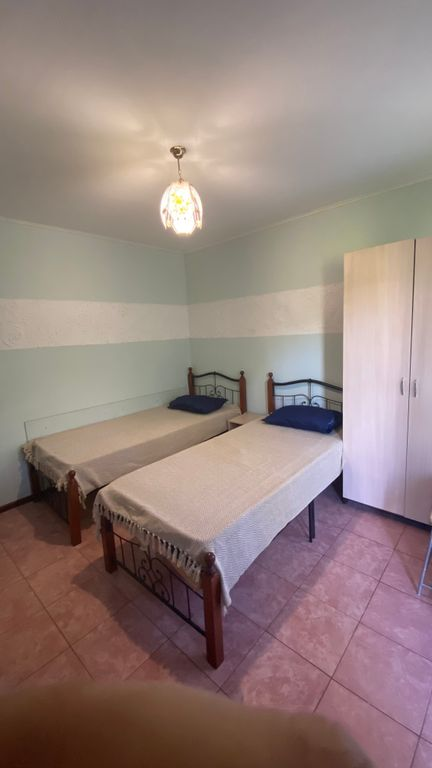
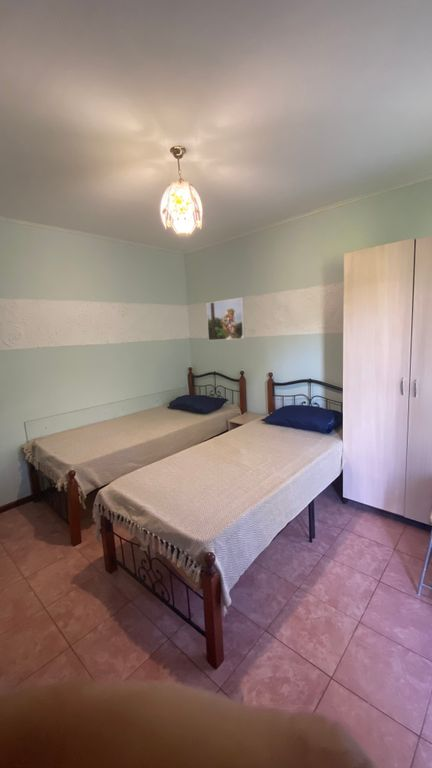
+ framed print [205,297,246,341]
